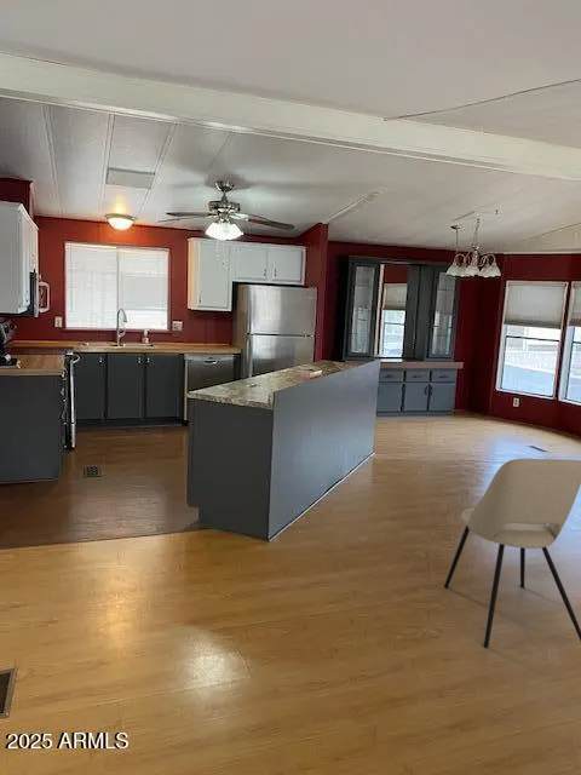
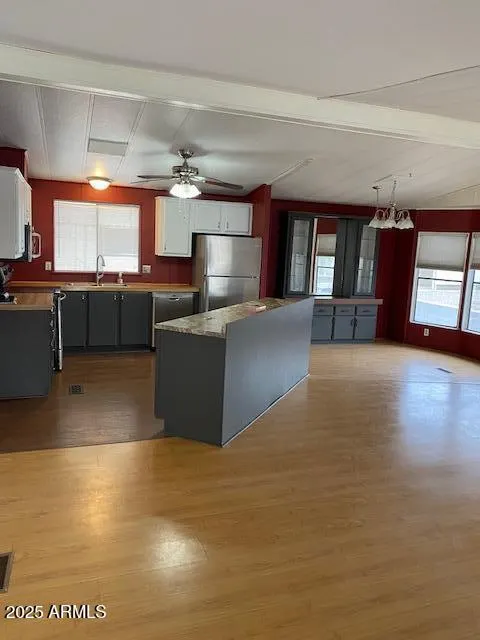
- dining chair [443,458,581,649]
